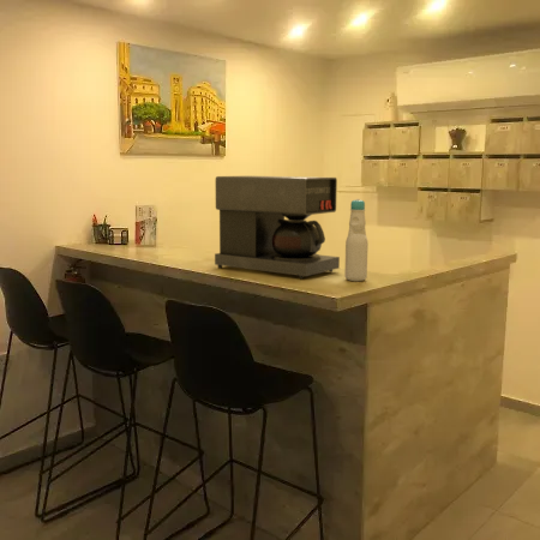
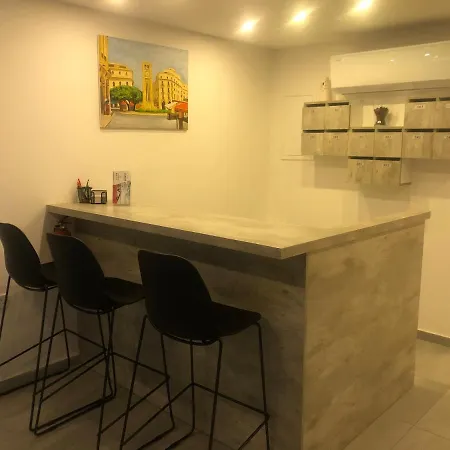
- bottle [344,198,370,282]
- coffee maker [214,175,341,281]
